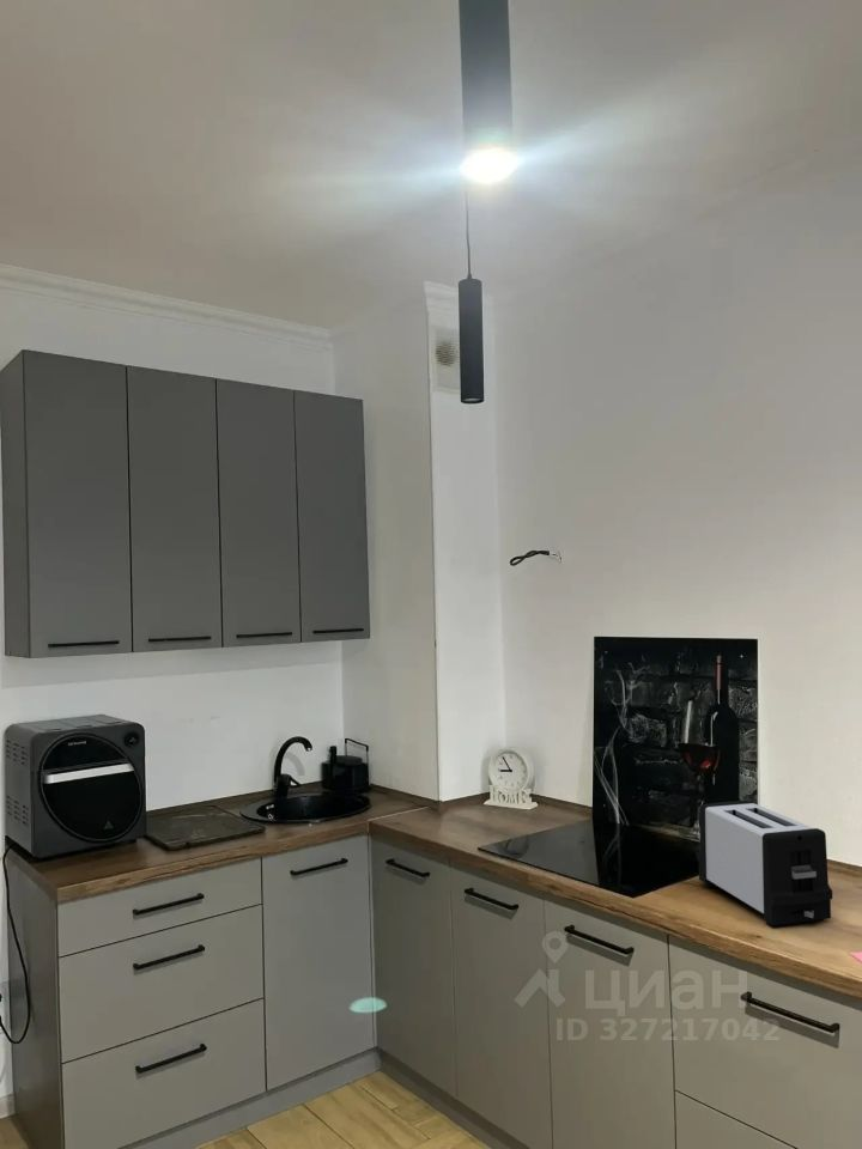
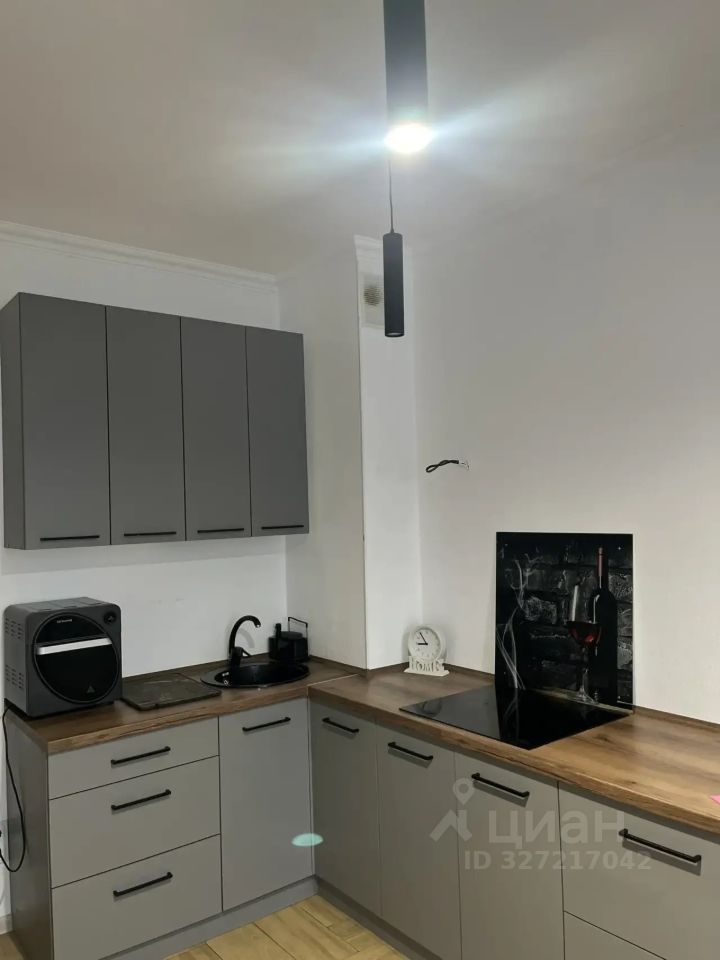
- toaster [696,800,833,928]
